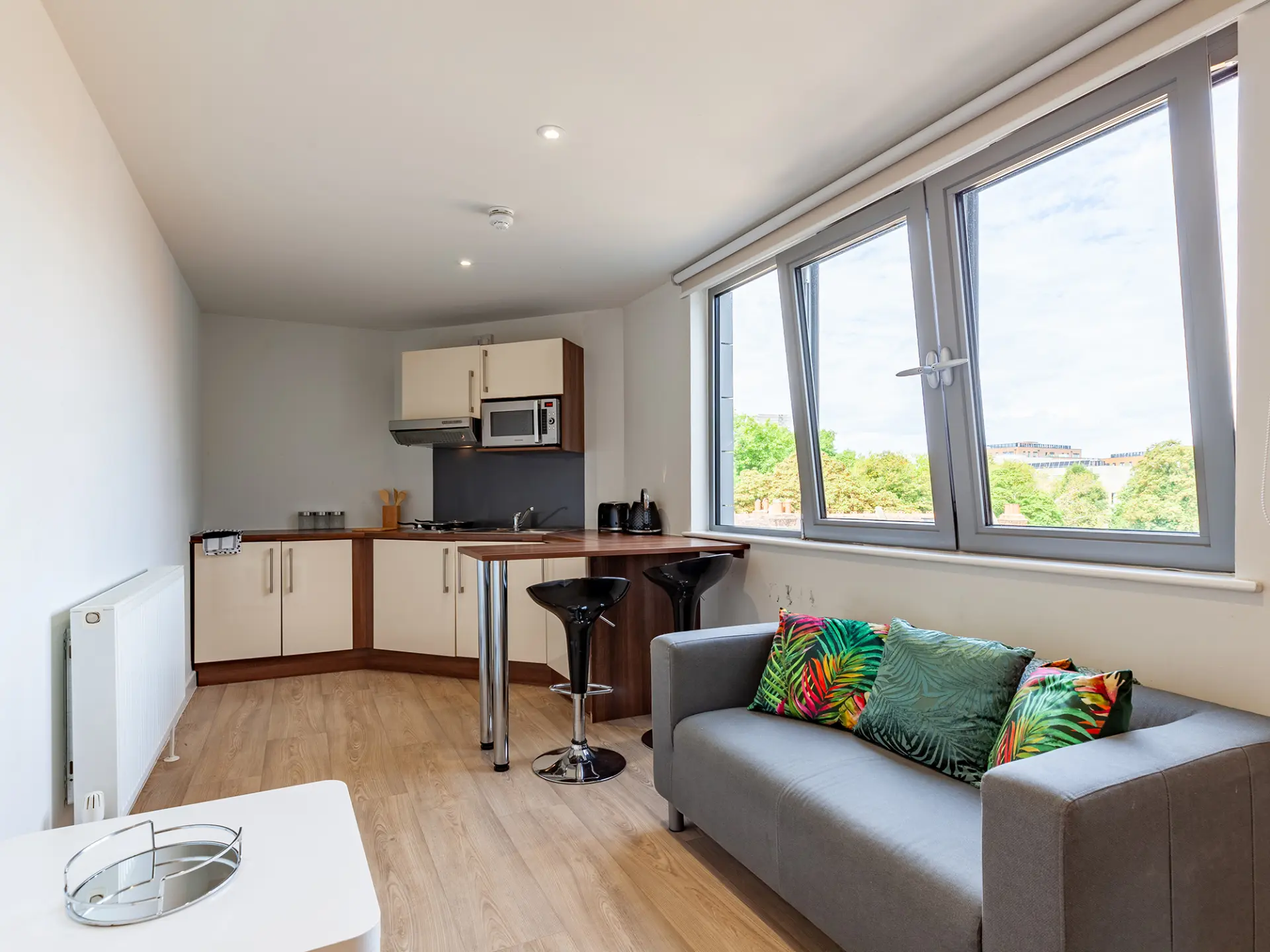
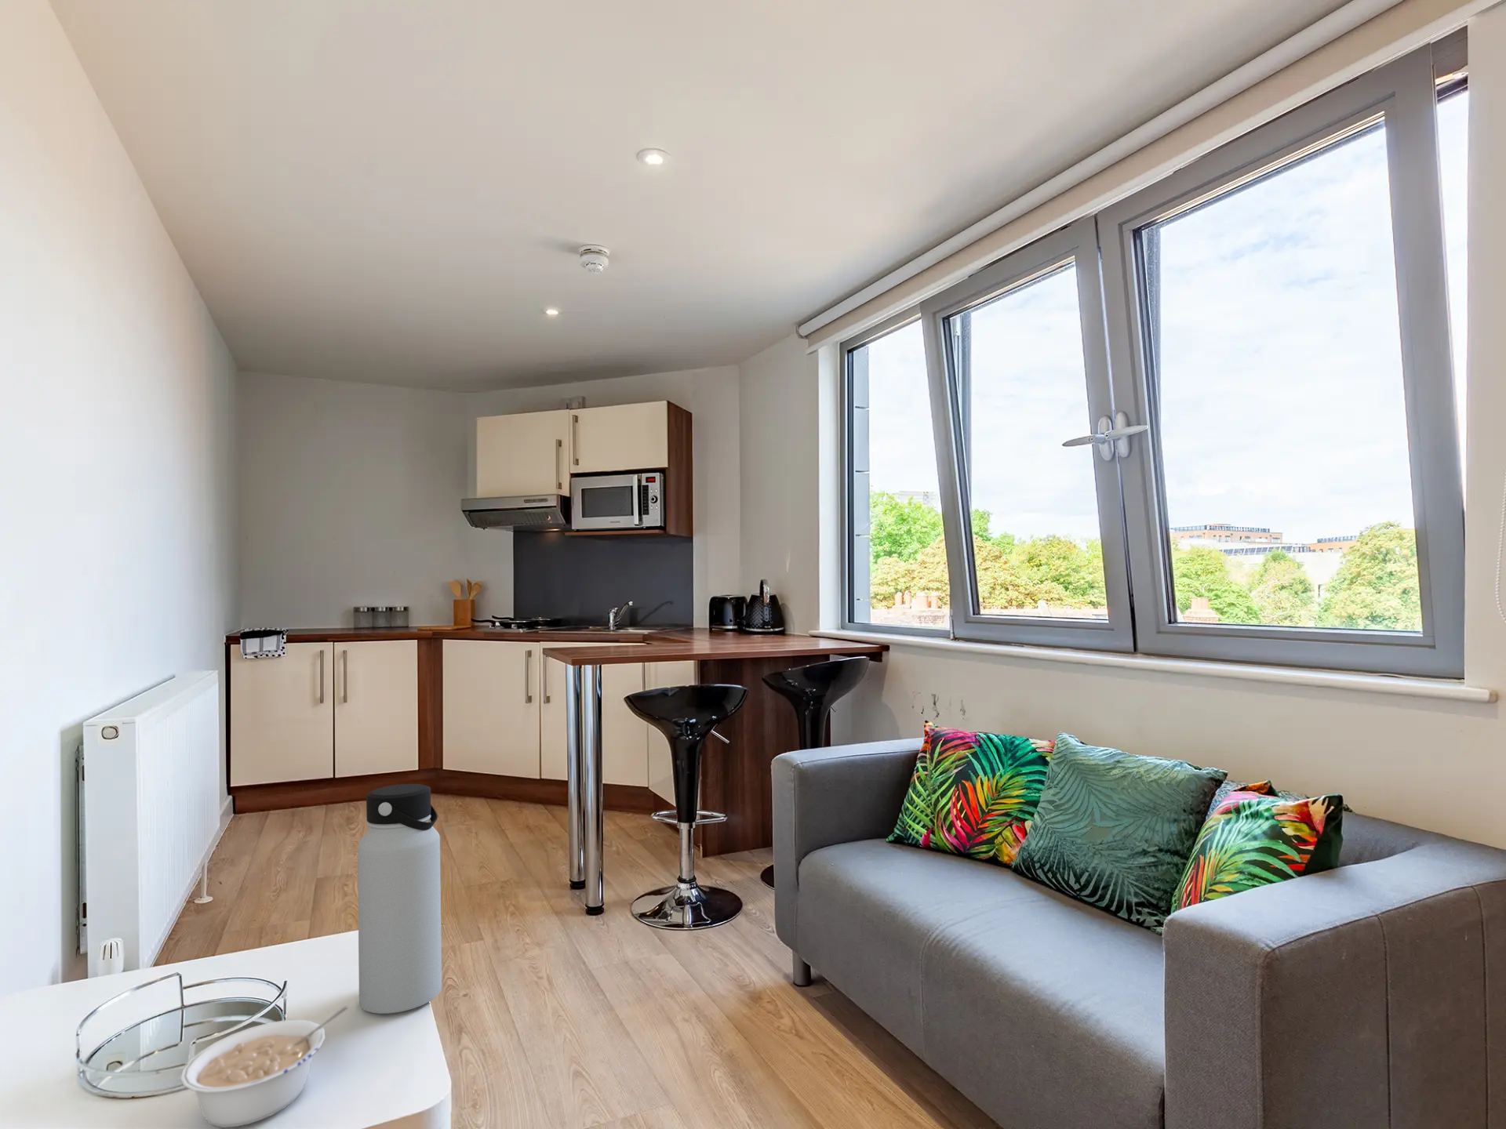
+ legume [179,1006,349,1128]
+ water bottle [357,783,442,1014]
